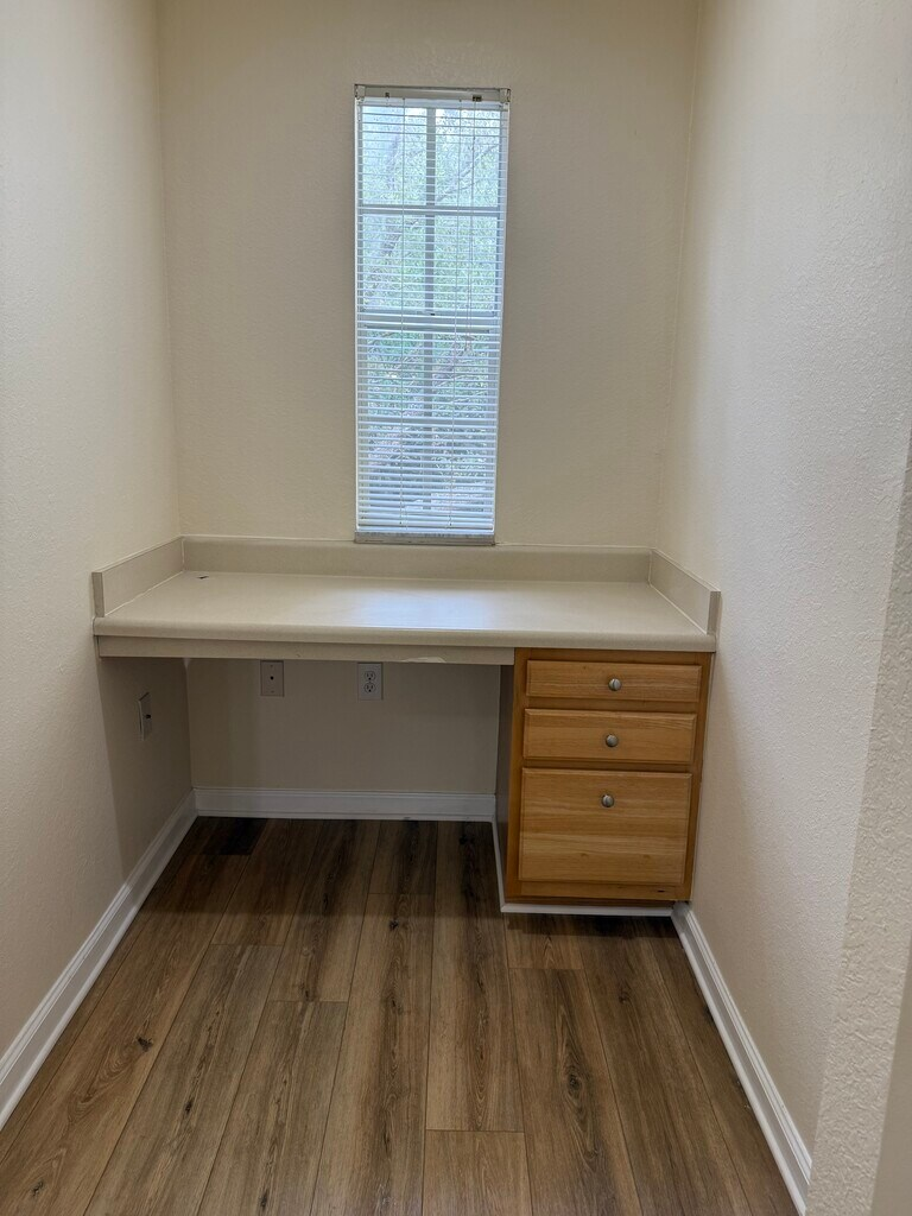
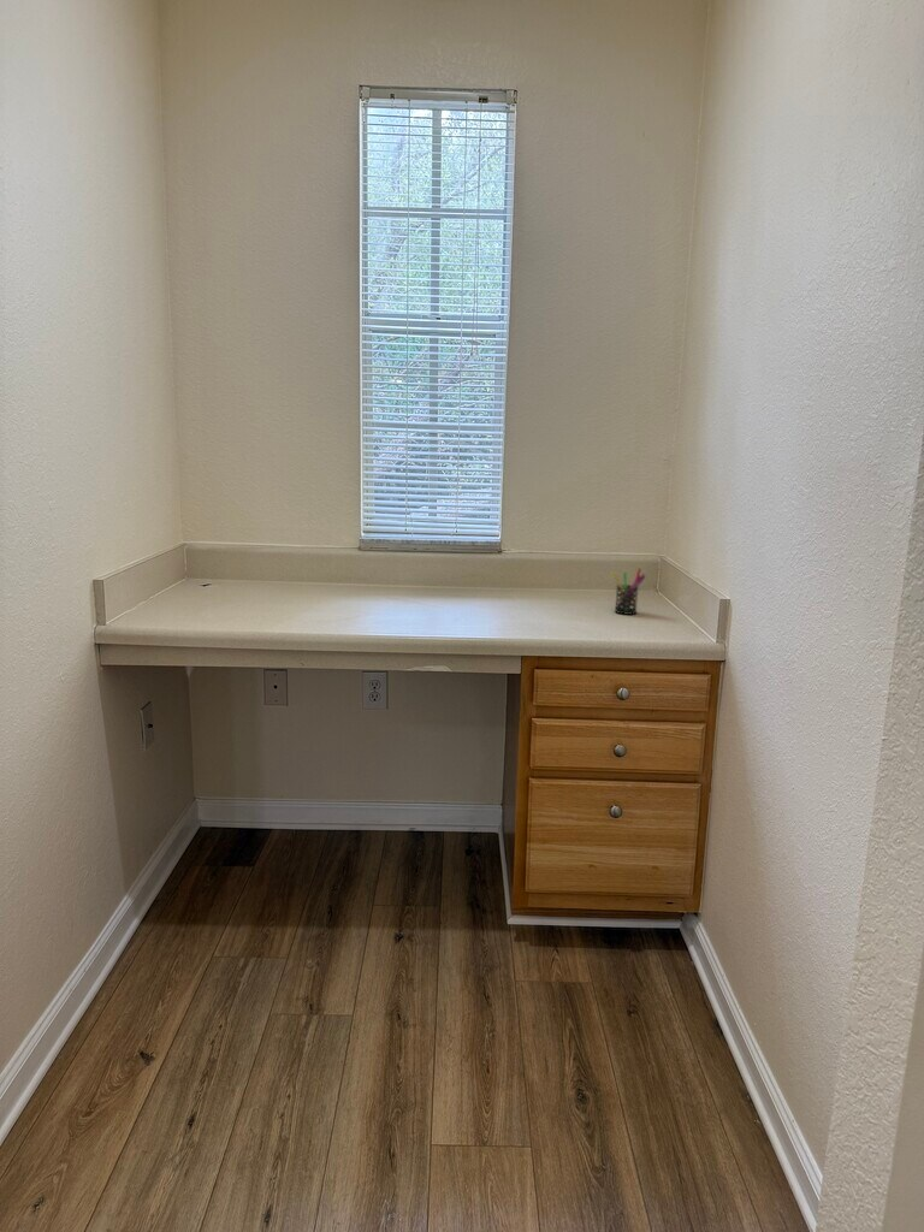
+ pen holder [611,567,646,616]
